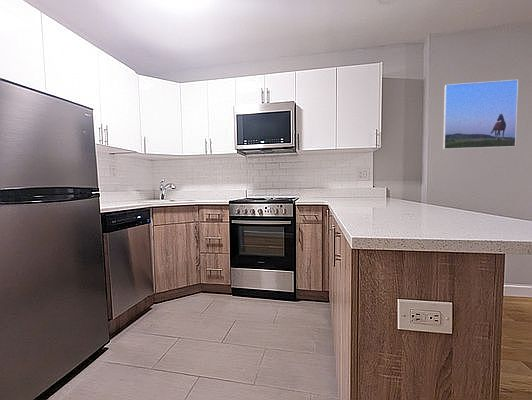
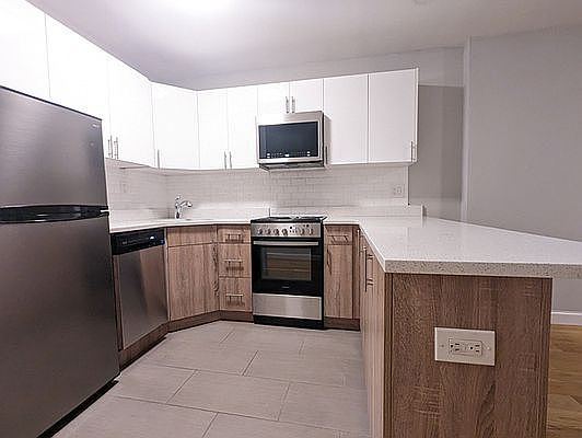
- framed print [442,79,519,150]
